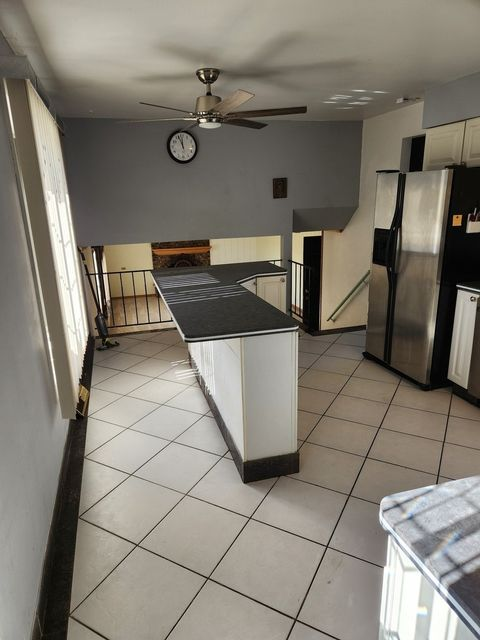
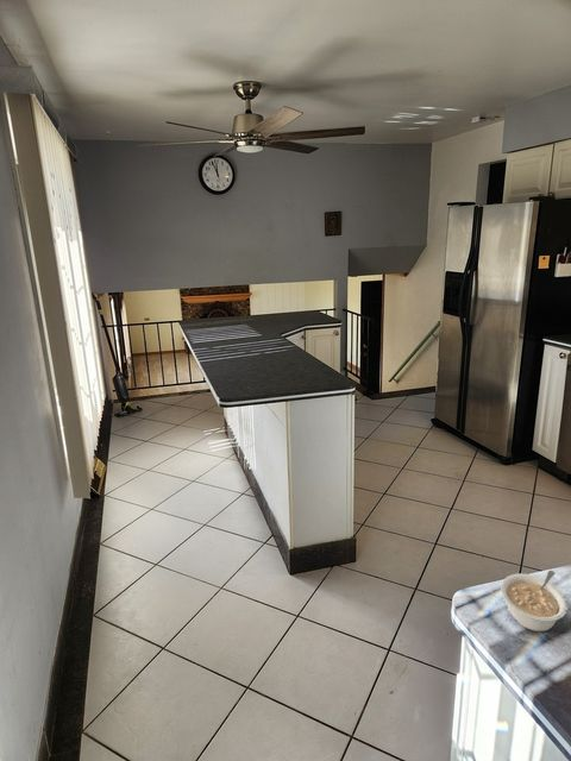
+ legume [500,570,569,633]
